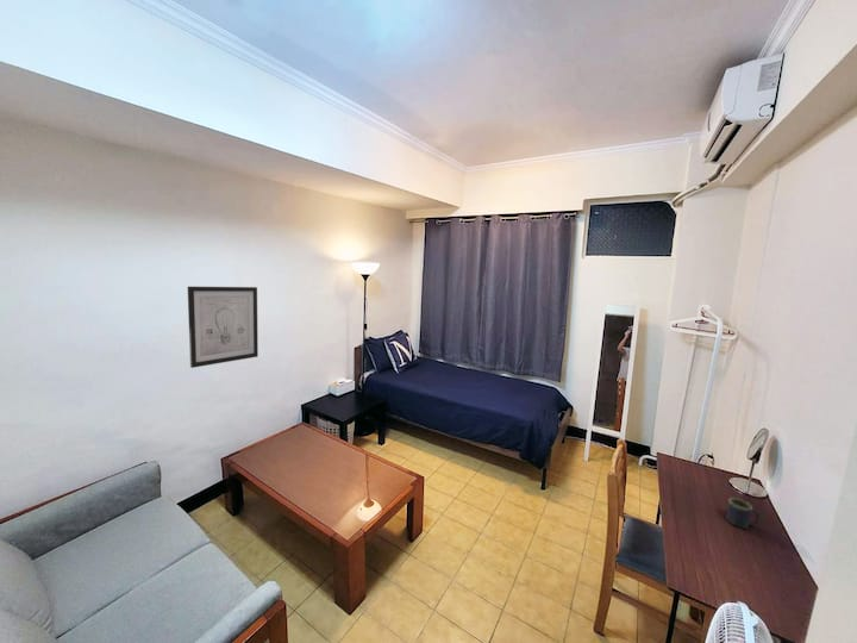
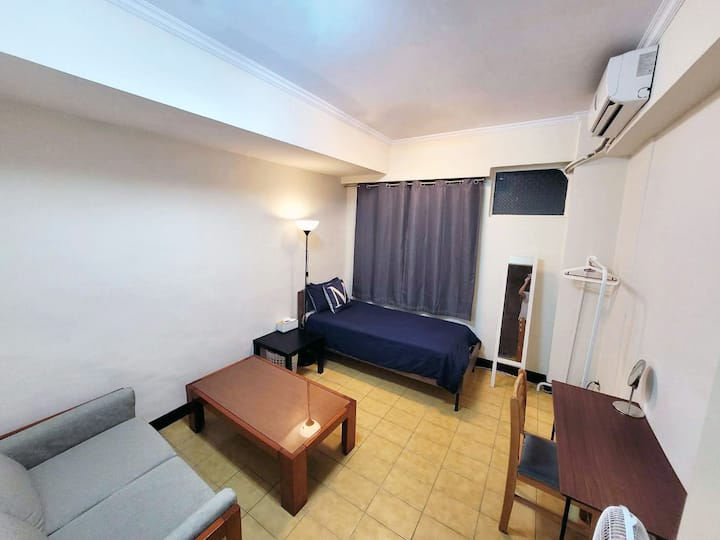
- mug [725,497,761,530]
- wall art [187,286,259,369]
